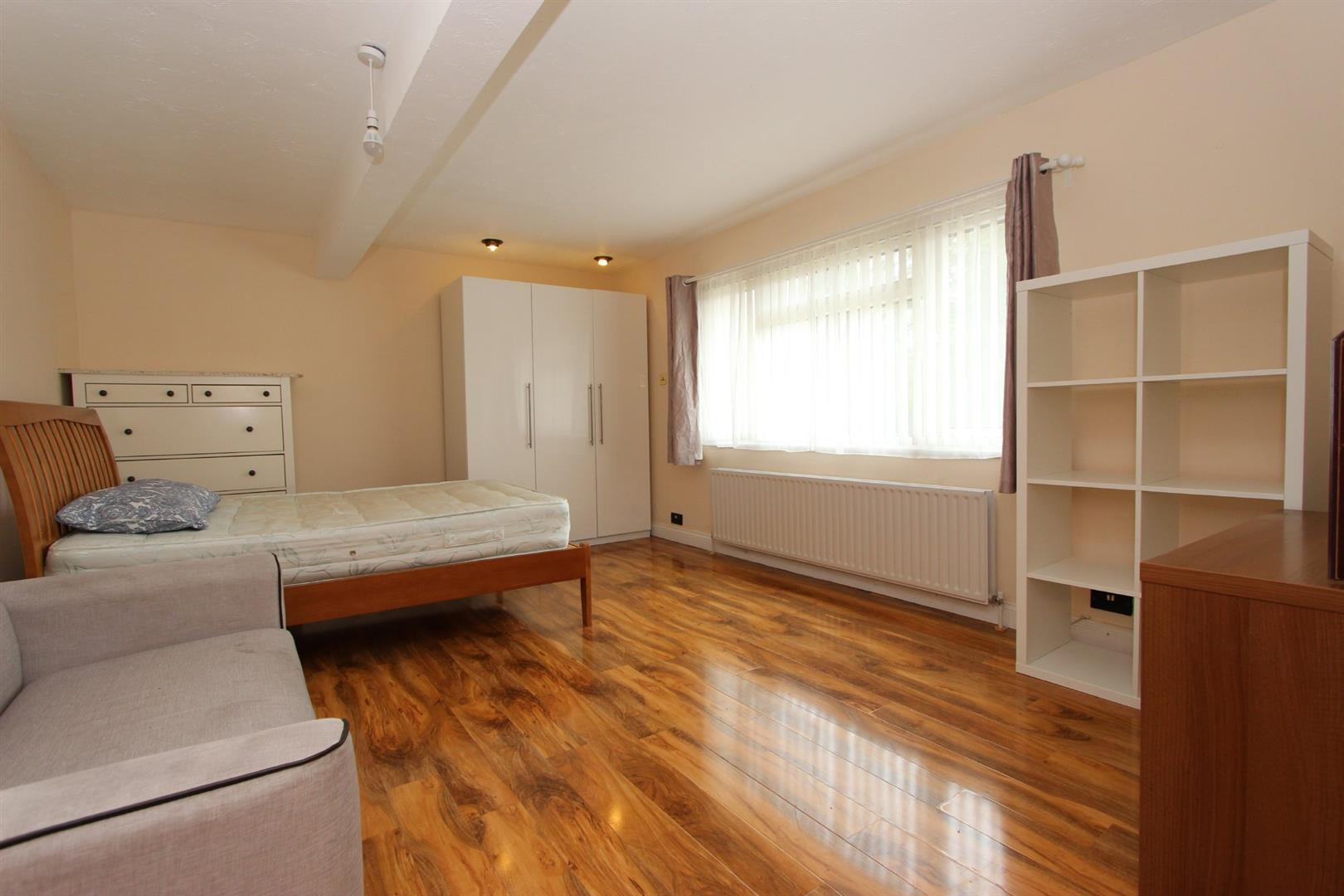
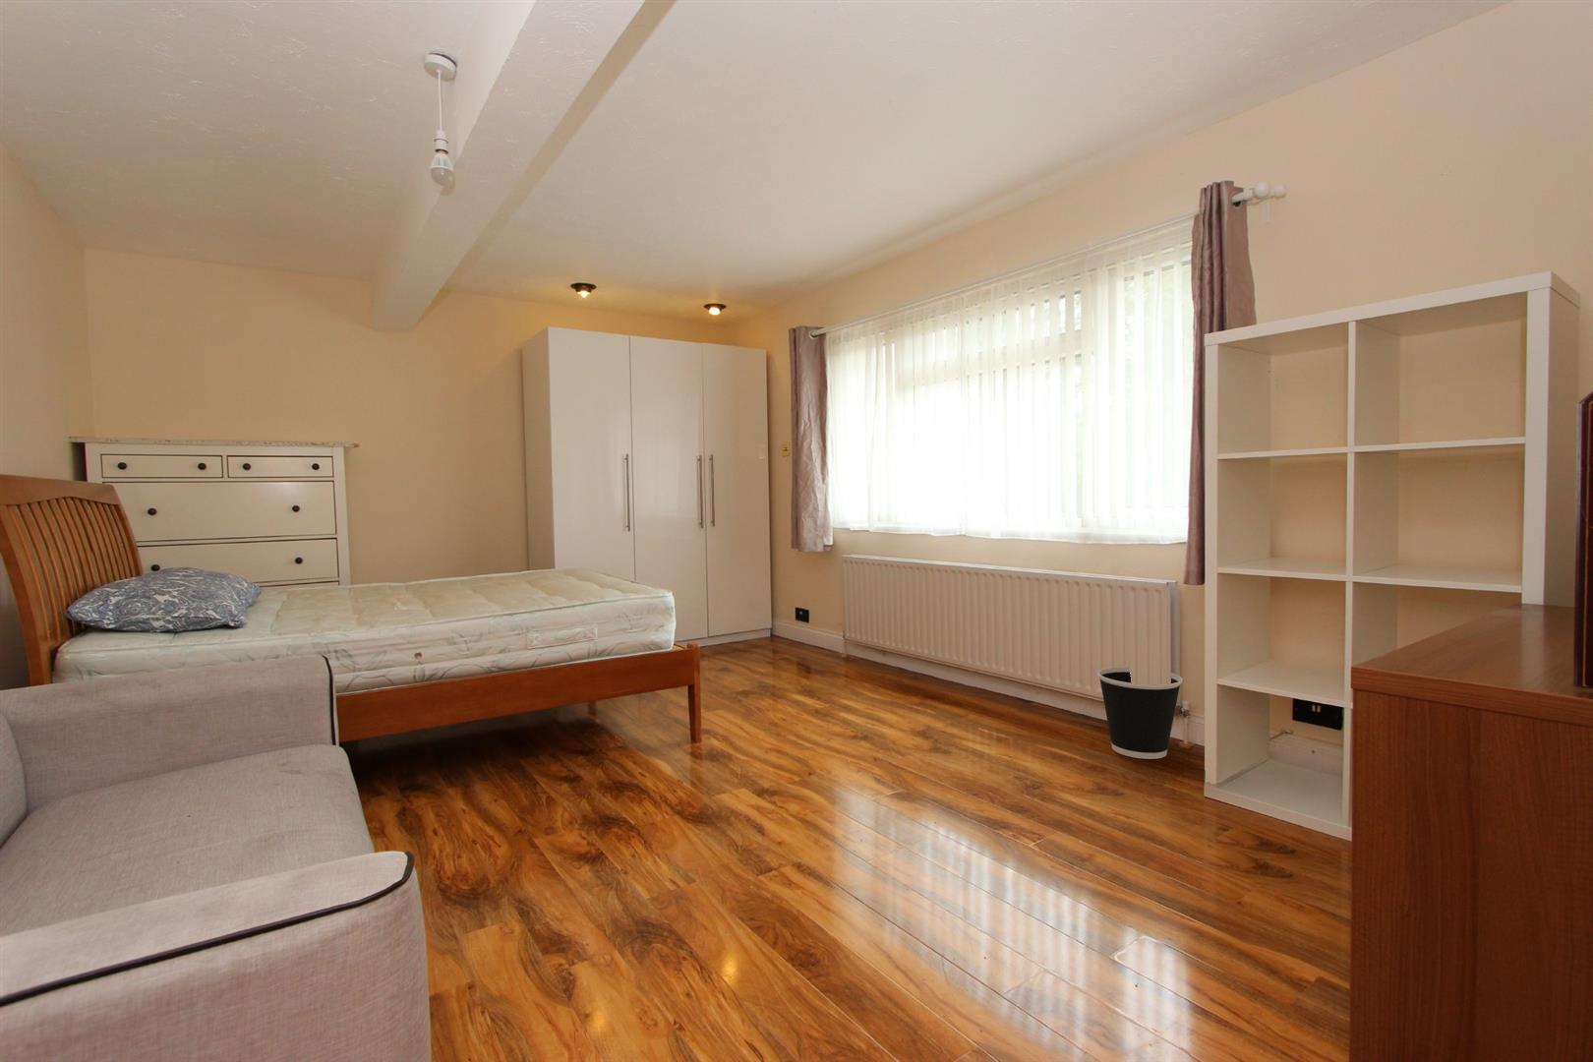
+ wastebasket [1096,666,1184,760]
